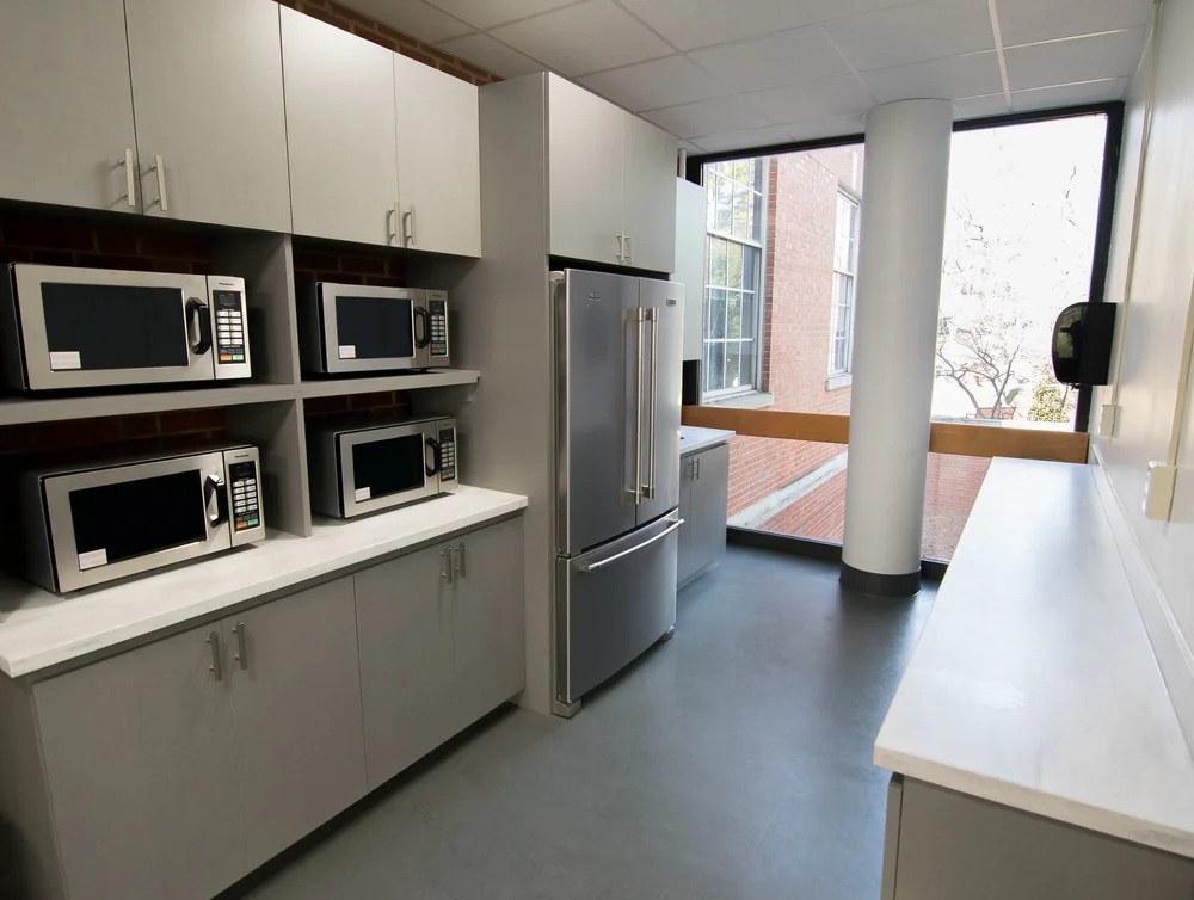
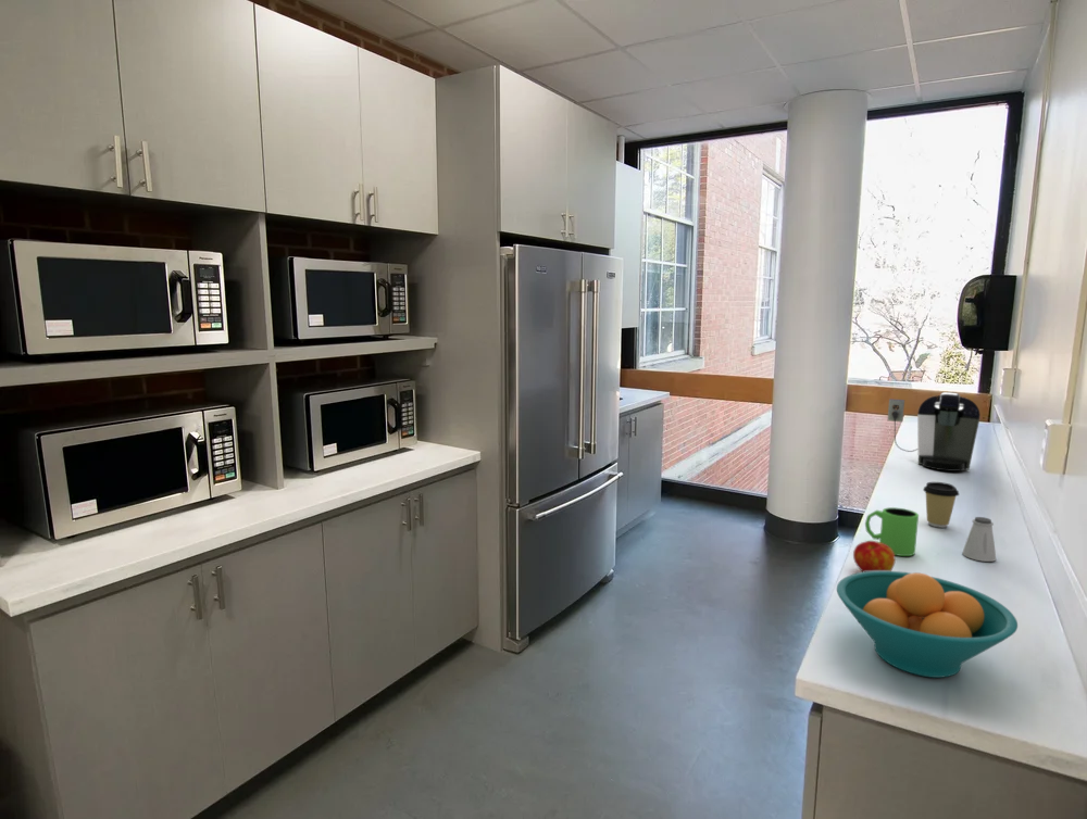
+ coffee maker [887,391,982,472]
+ coffee cup [922,481,960,529]
+ saltshaker [961,516,997,563]
+ mug [864,506,920,557]
+ apple [852,540,897,572]
+ fruit bowl [836,570,1019,679]
